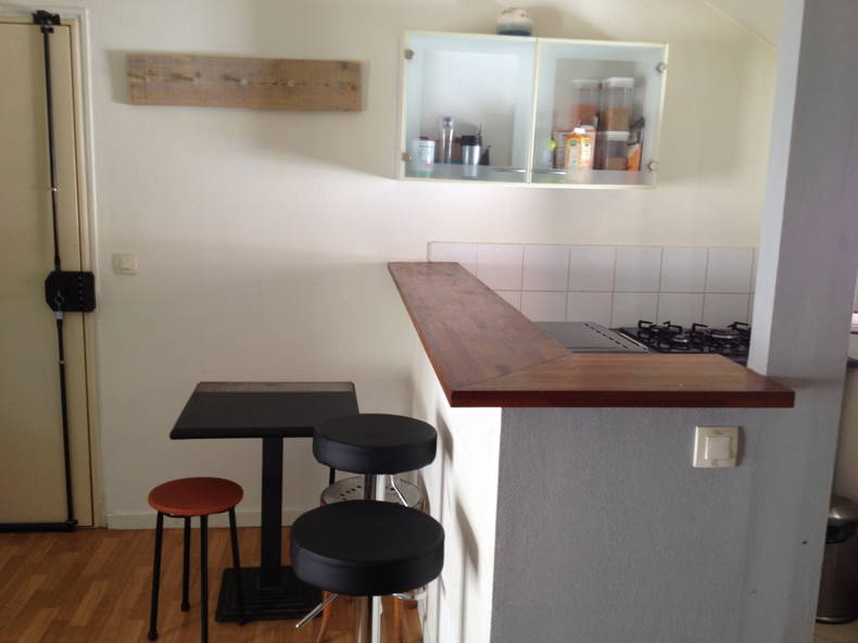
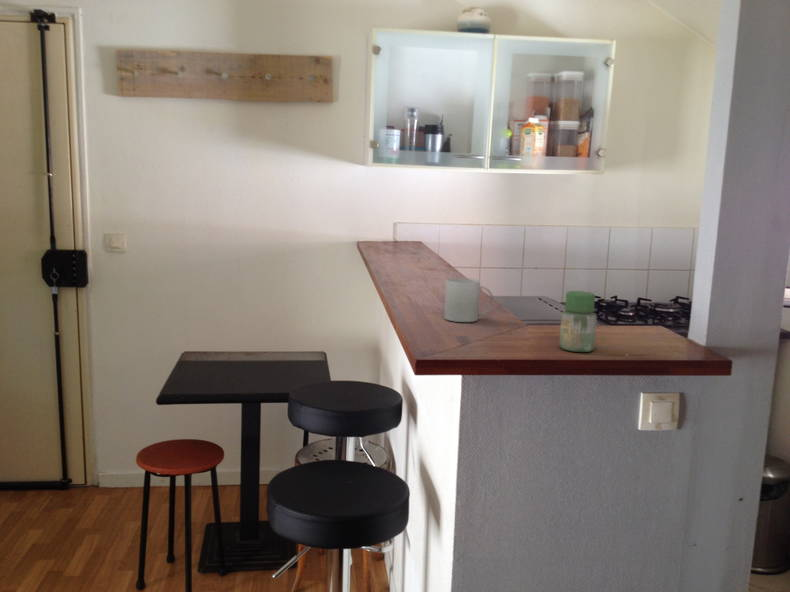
+ mug [443,277,495,323]
+ jar [558,290,598,353]
